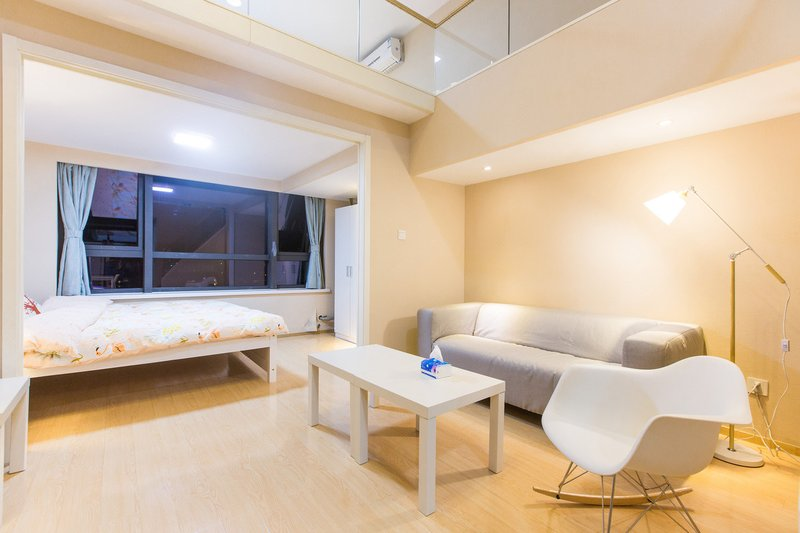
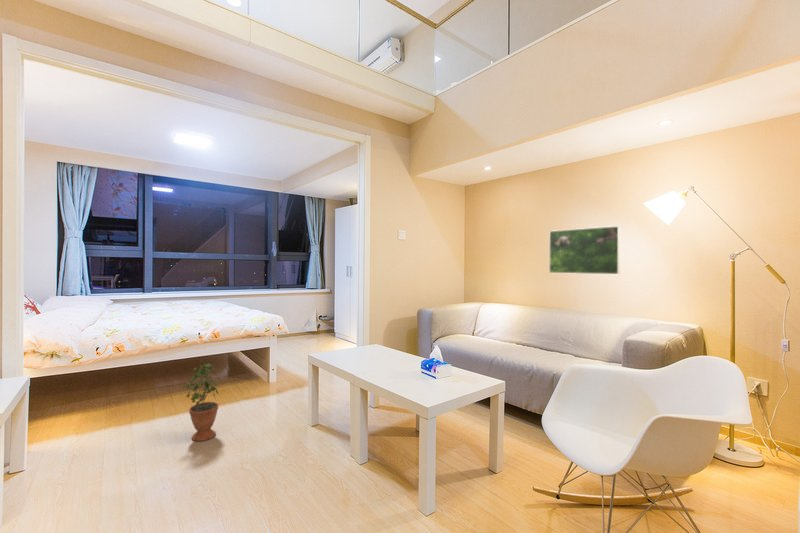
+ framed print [548,225,621,275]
+ potted plant [181,359,220,442]
